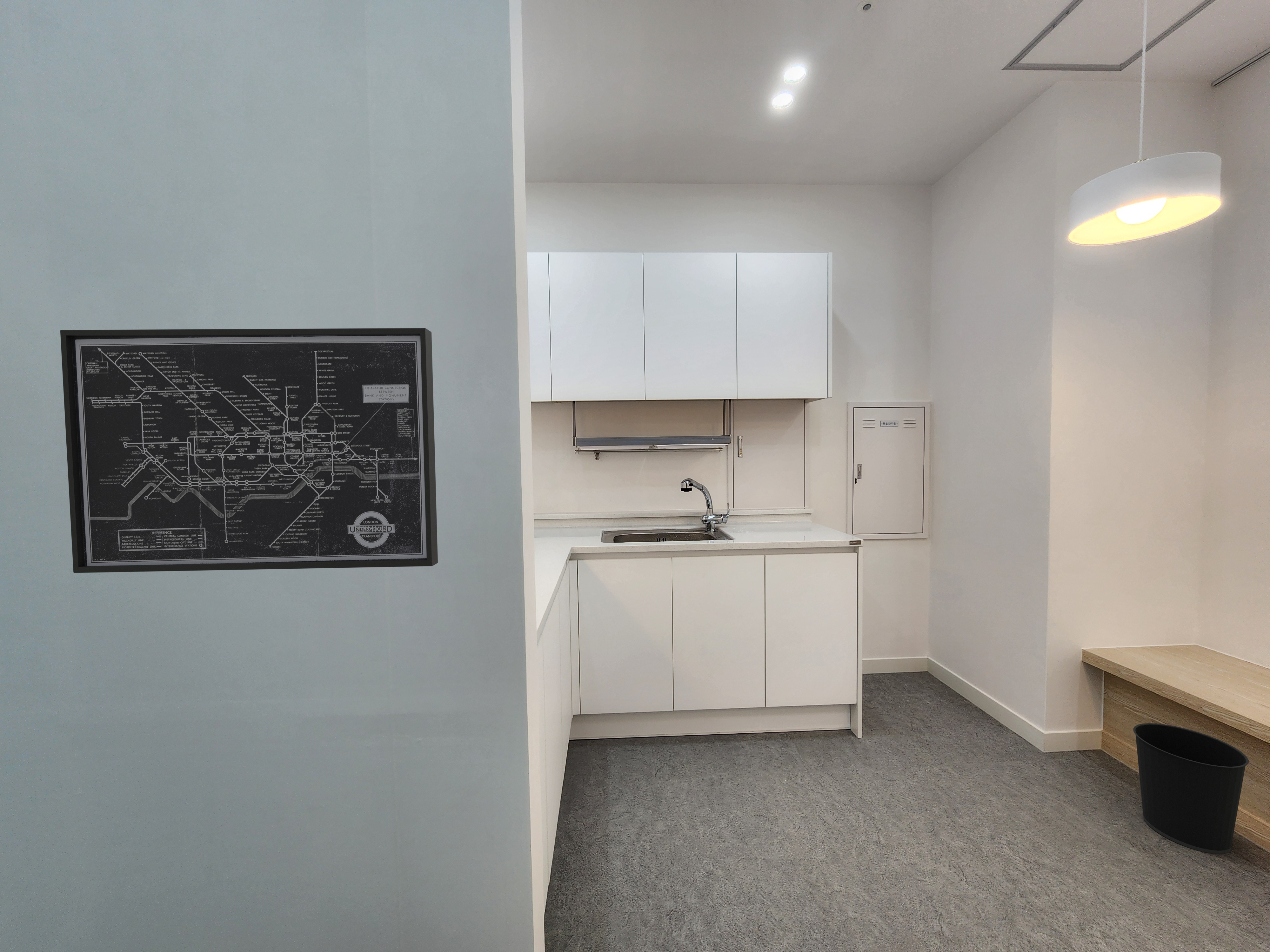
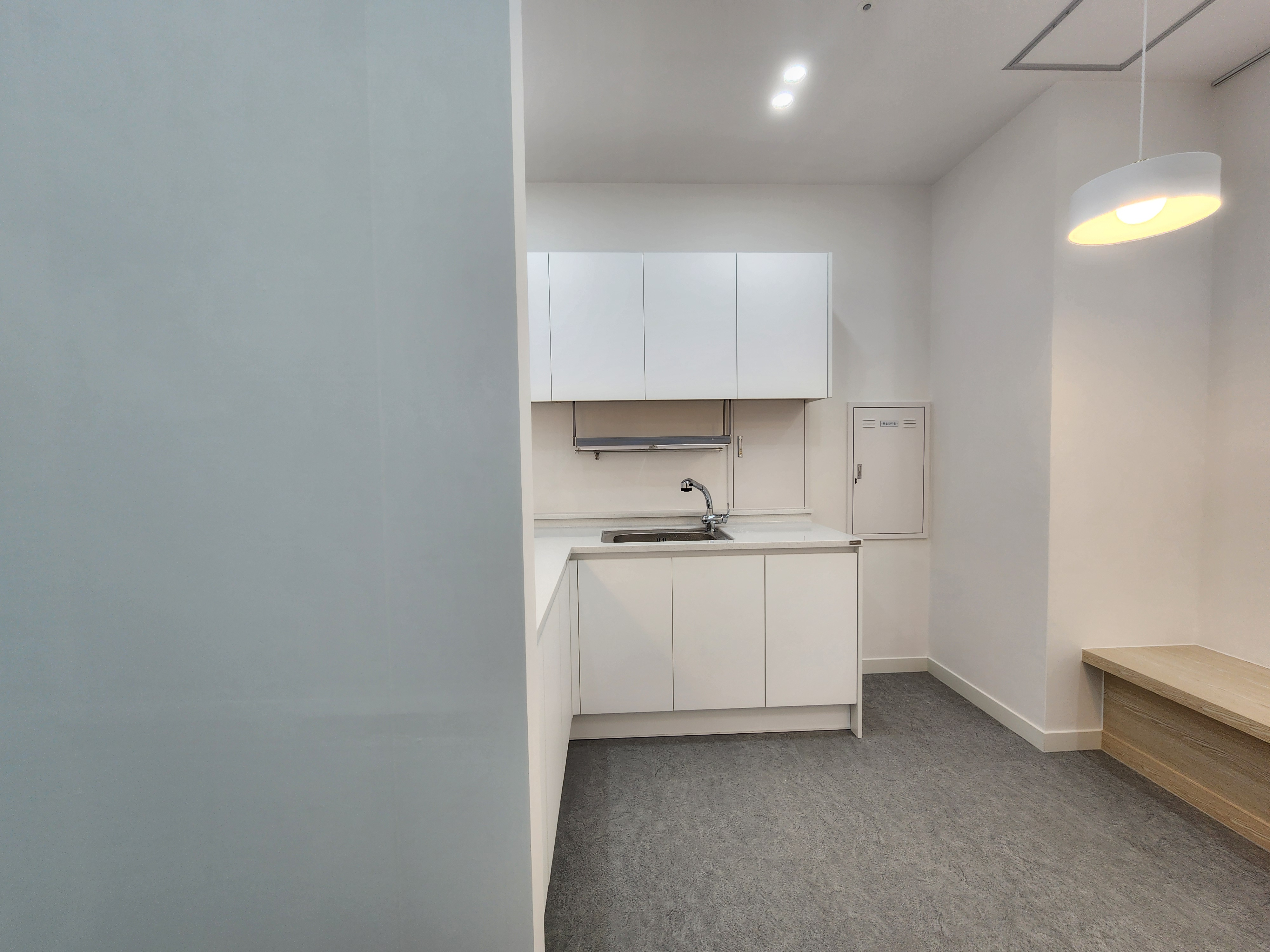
- wall art [60,328,438,573]
- wastebasket [1133,723,1249,854]
